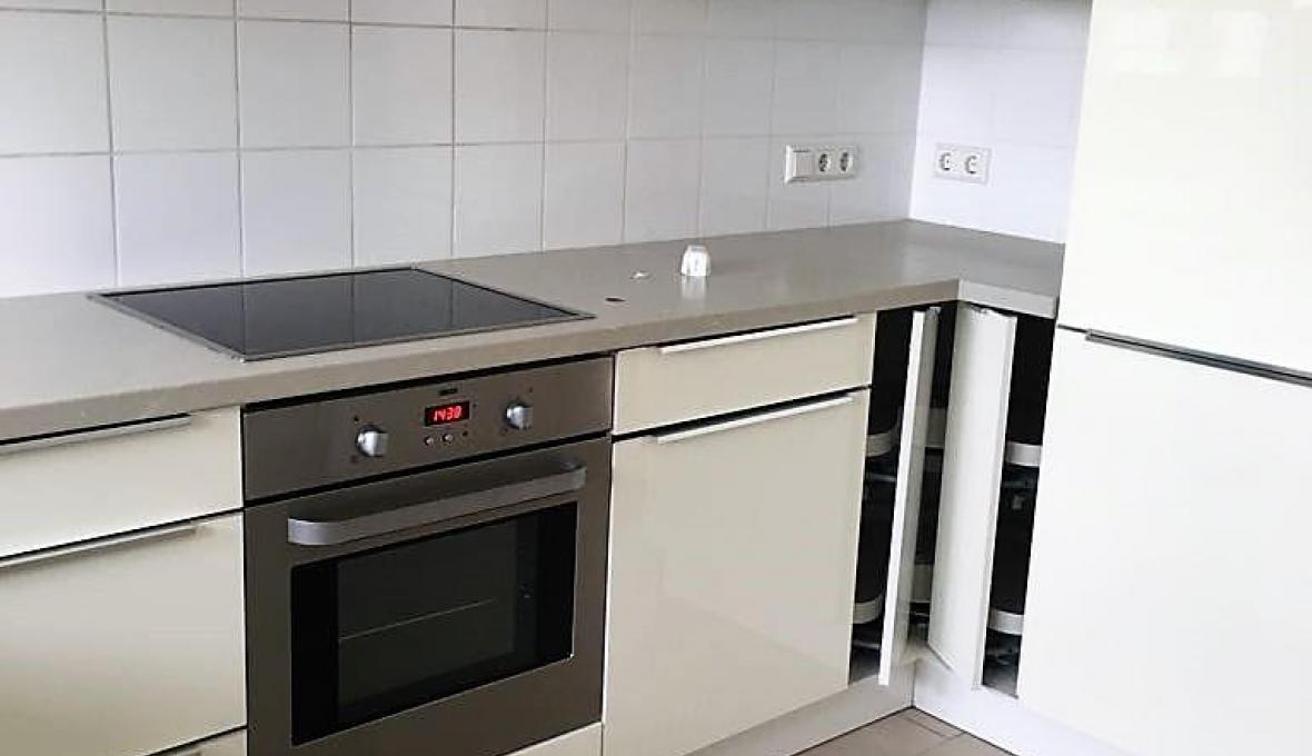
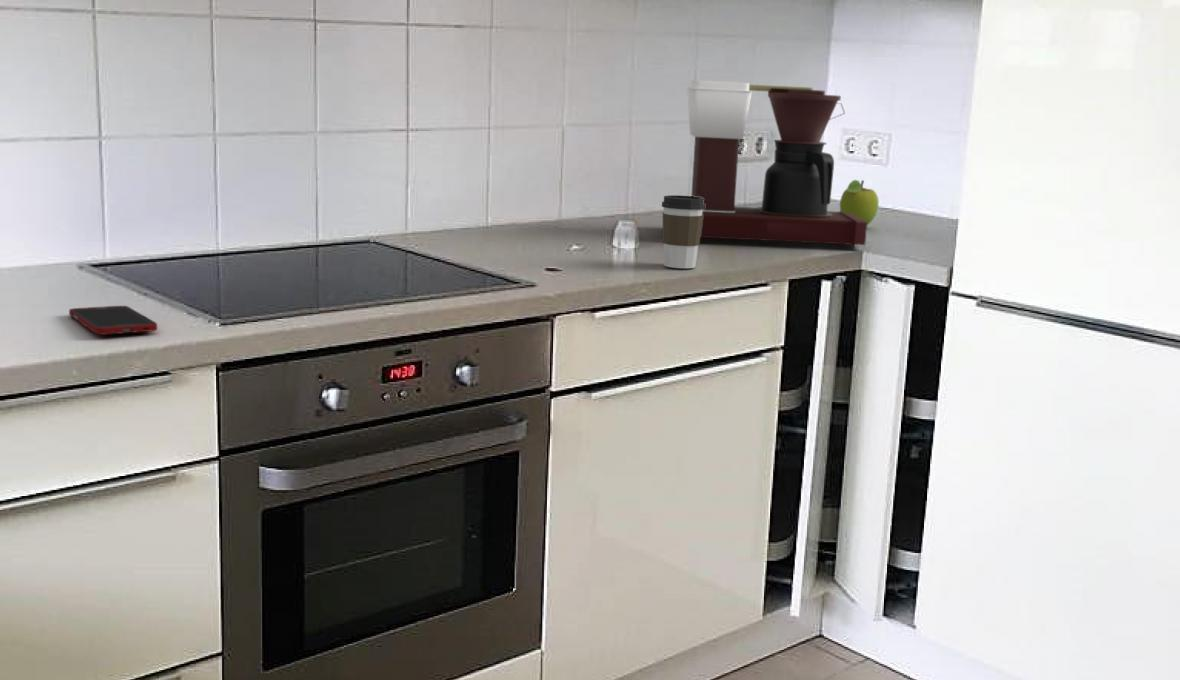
+ cell phone [68,305,158,336]
+ coffee cup [661,194,705,269]
+ coffee maker [686,79,868,249]
+ fruit [839,179,880,226]
